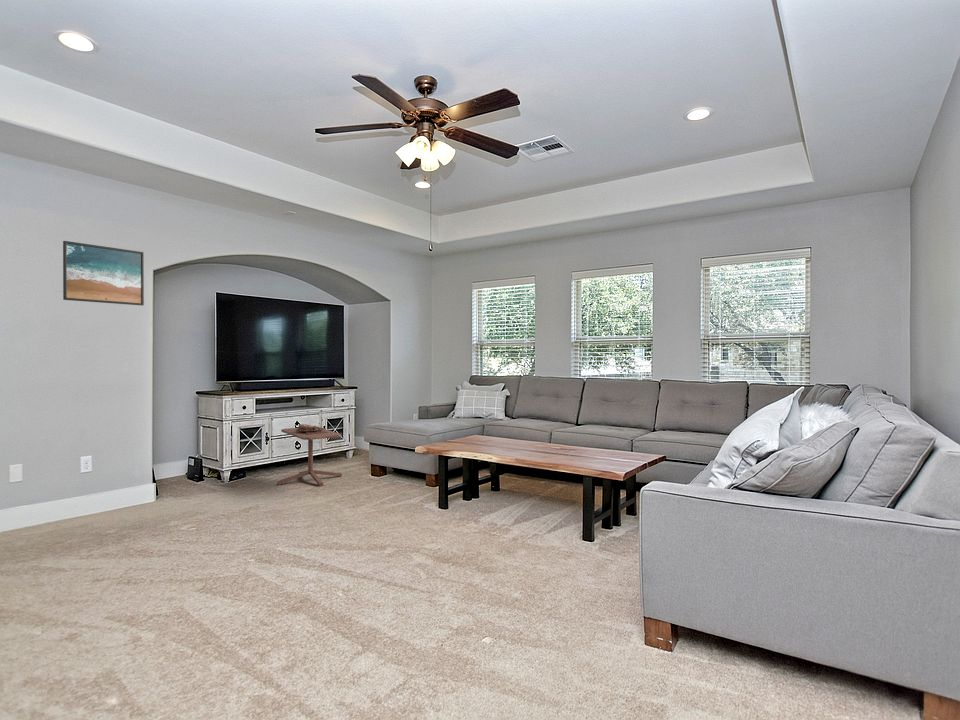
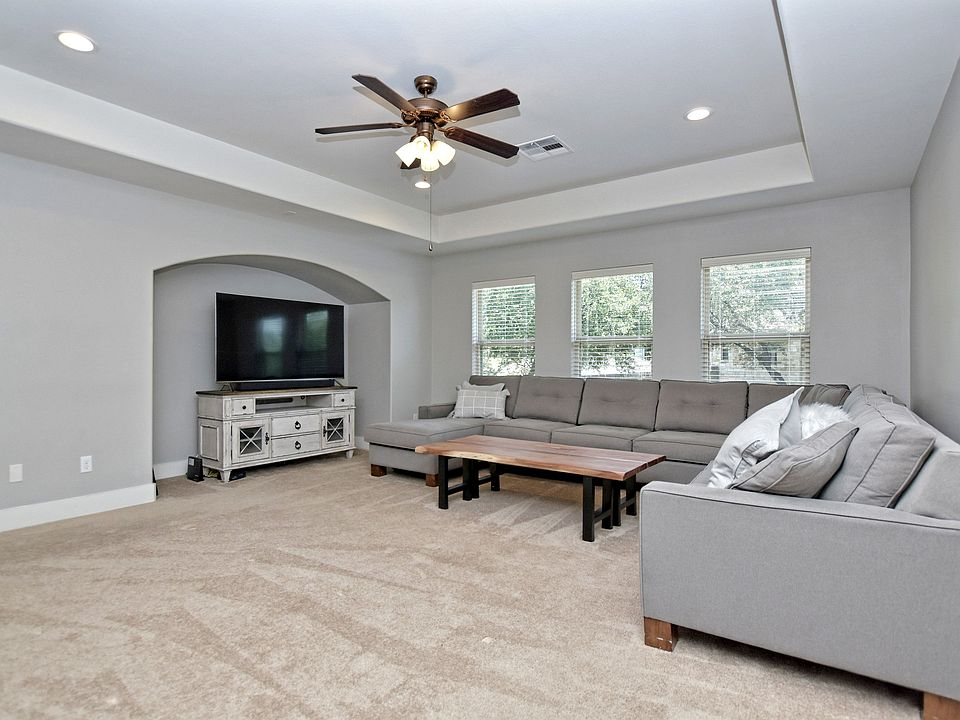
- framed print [62,240,145,306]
- side table [276,423,343,487]
